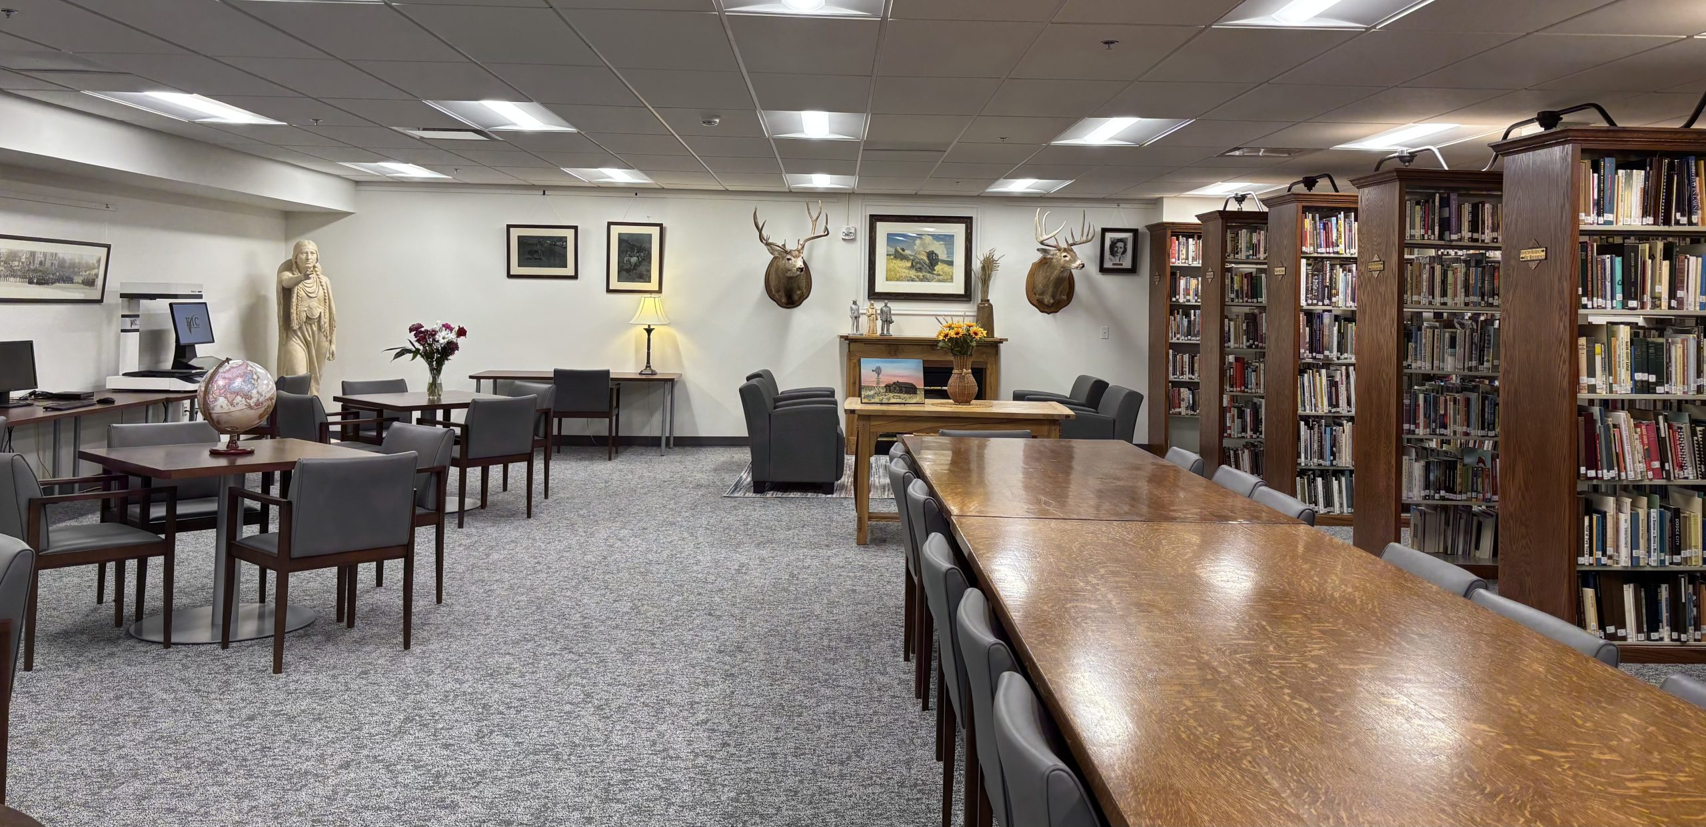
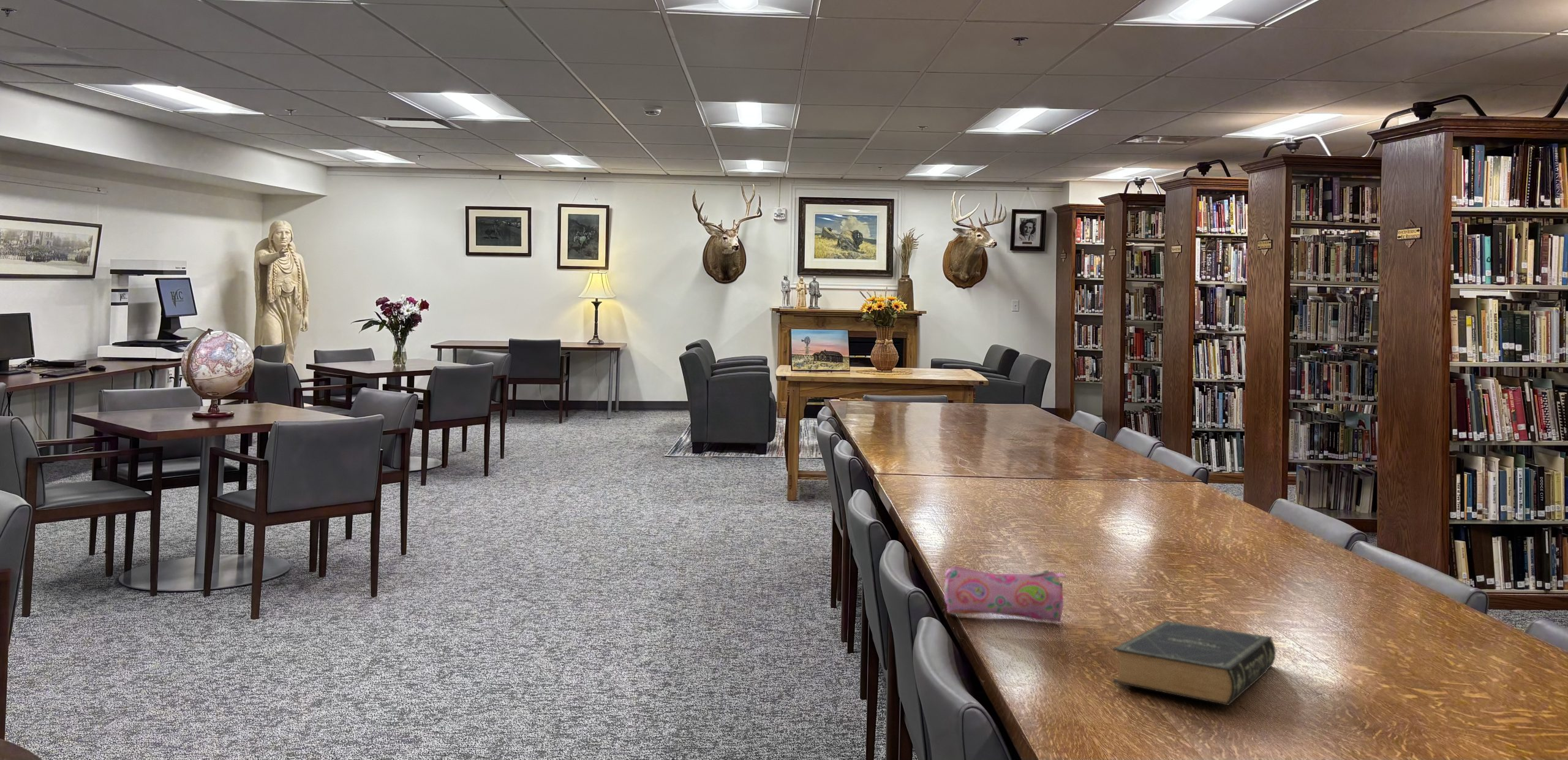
+ book [1112,620,1276,706]
+ pencil case [943,565,1067,623]
